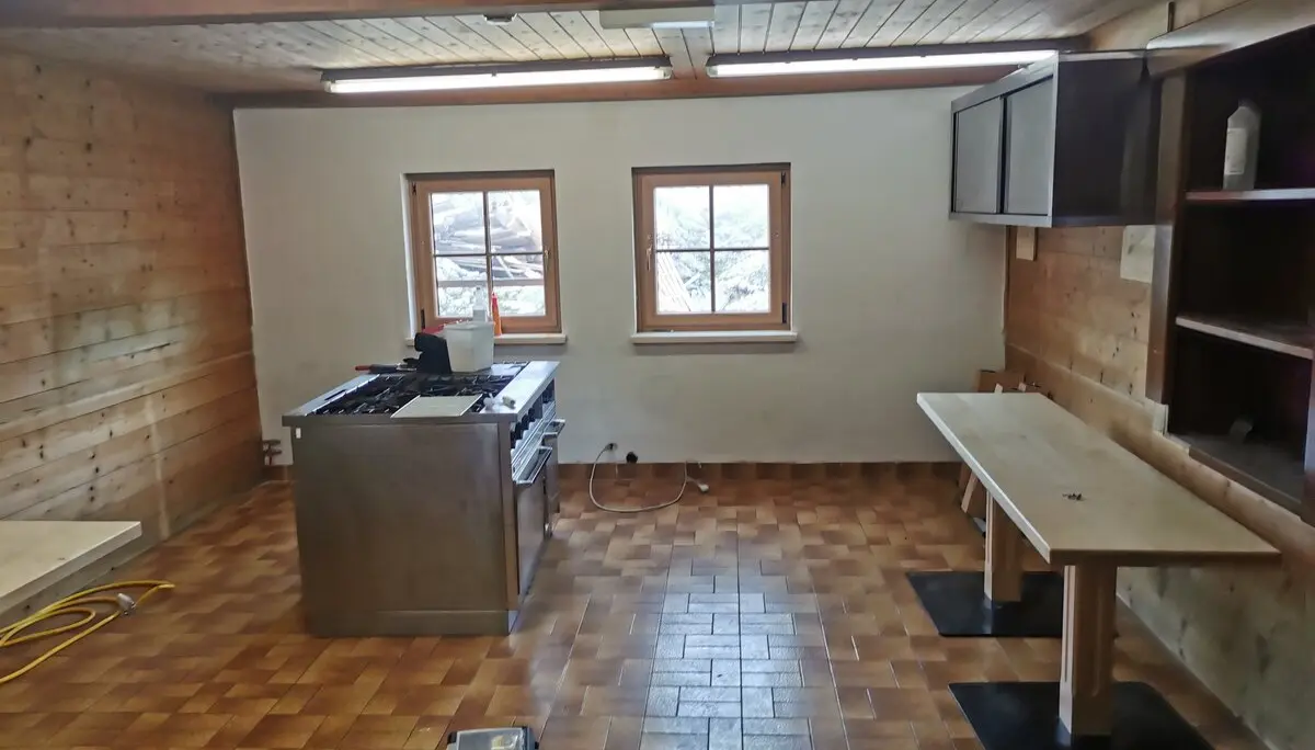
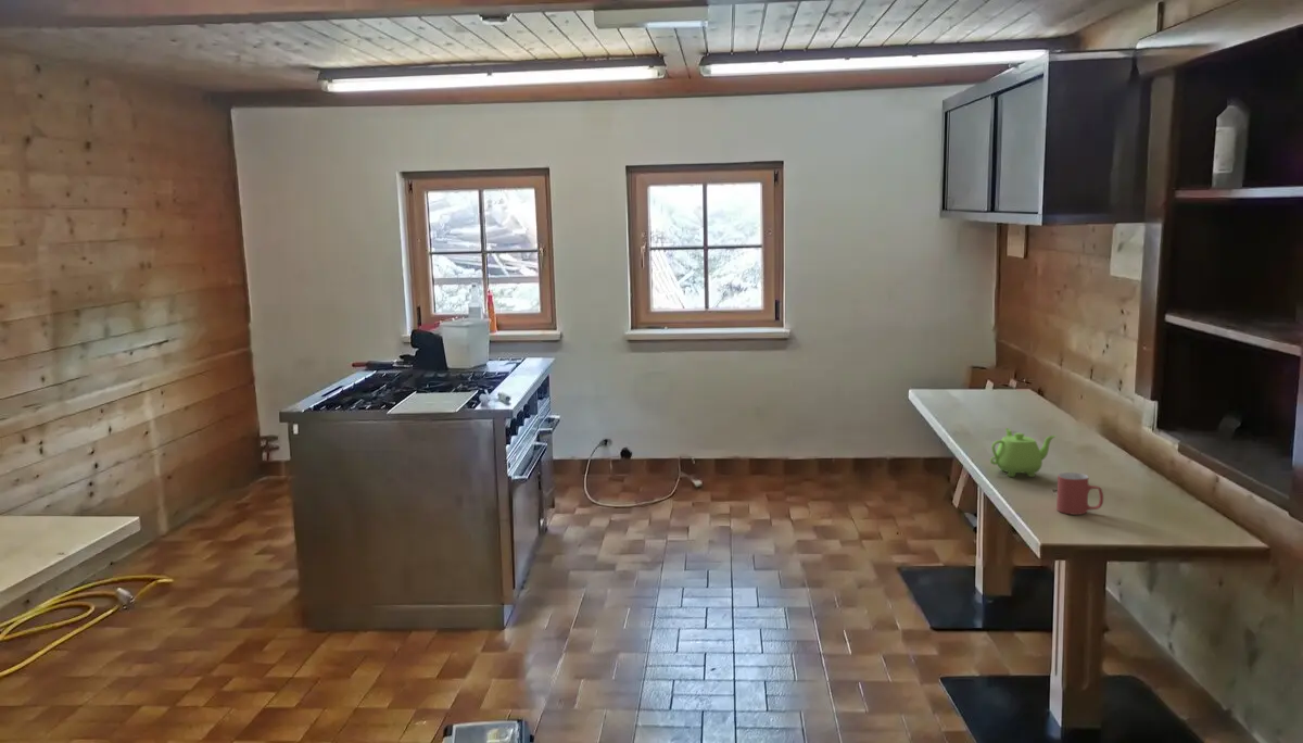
+ mug [1055,471,1104,516]
+ teapot [989,427,1057,478]
